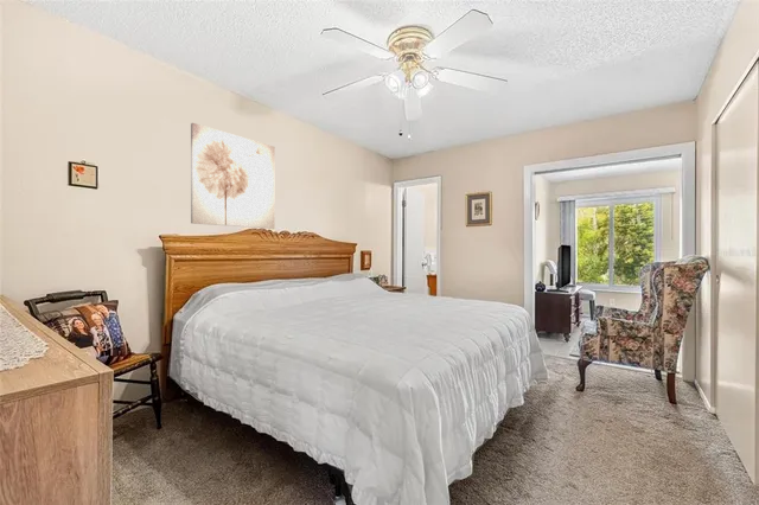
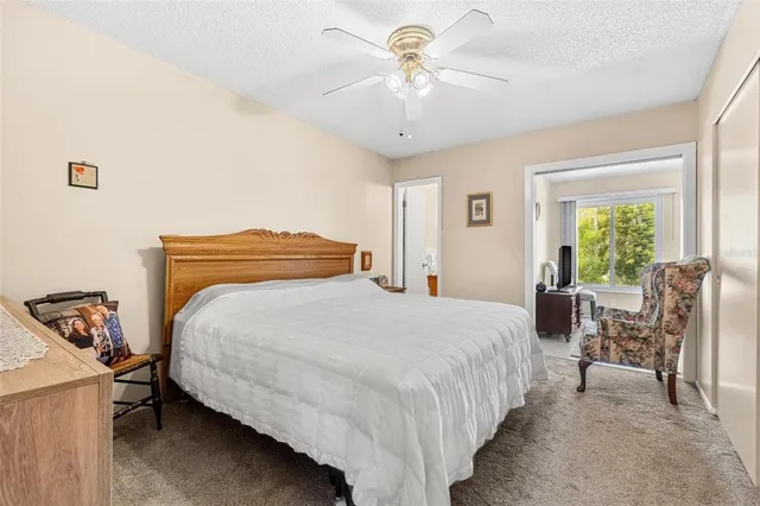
- wall art [190,122,275,230]
